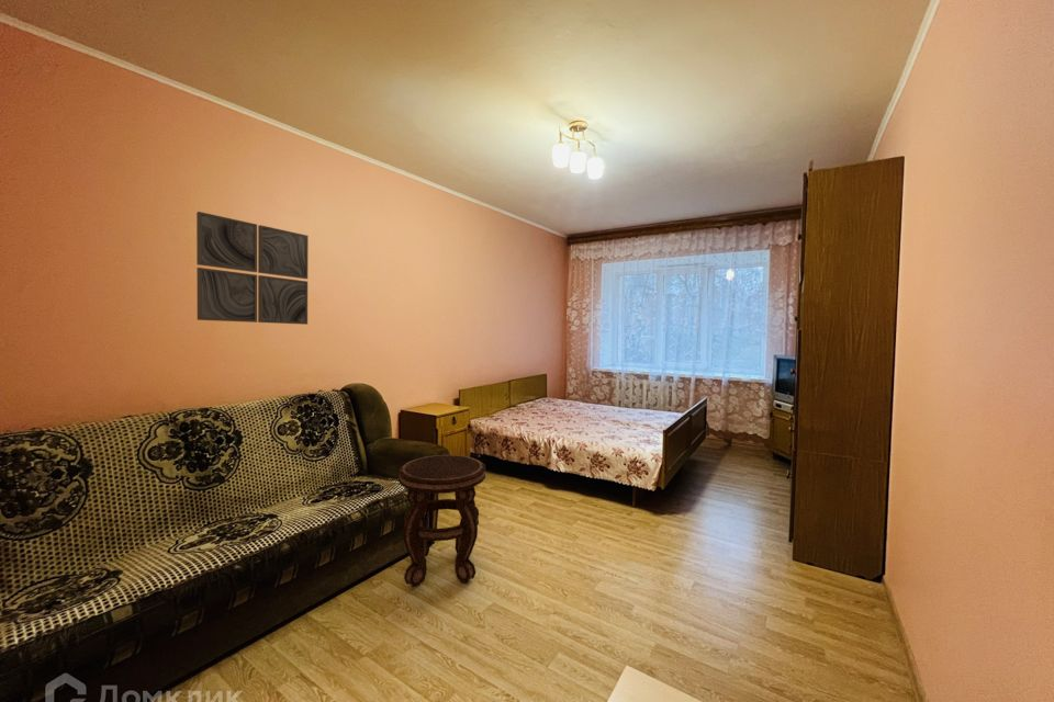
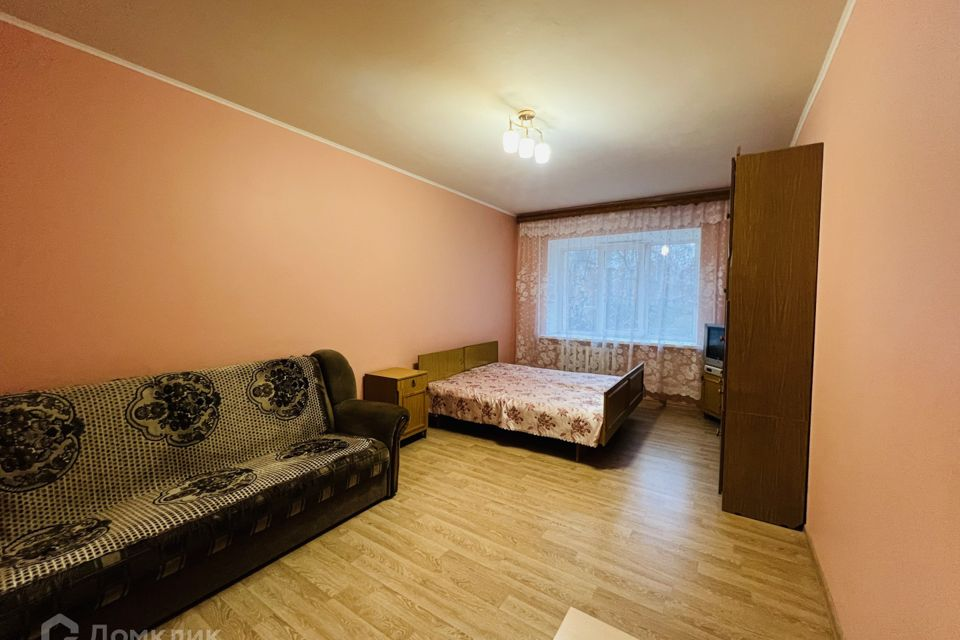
- wall art [195,211,310,326]
- side table [397,454,486,588]
